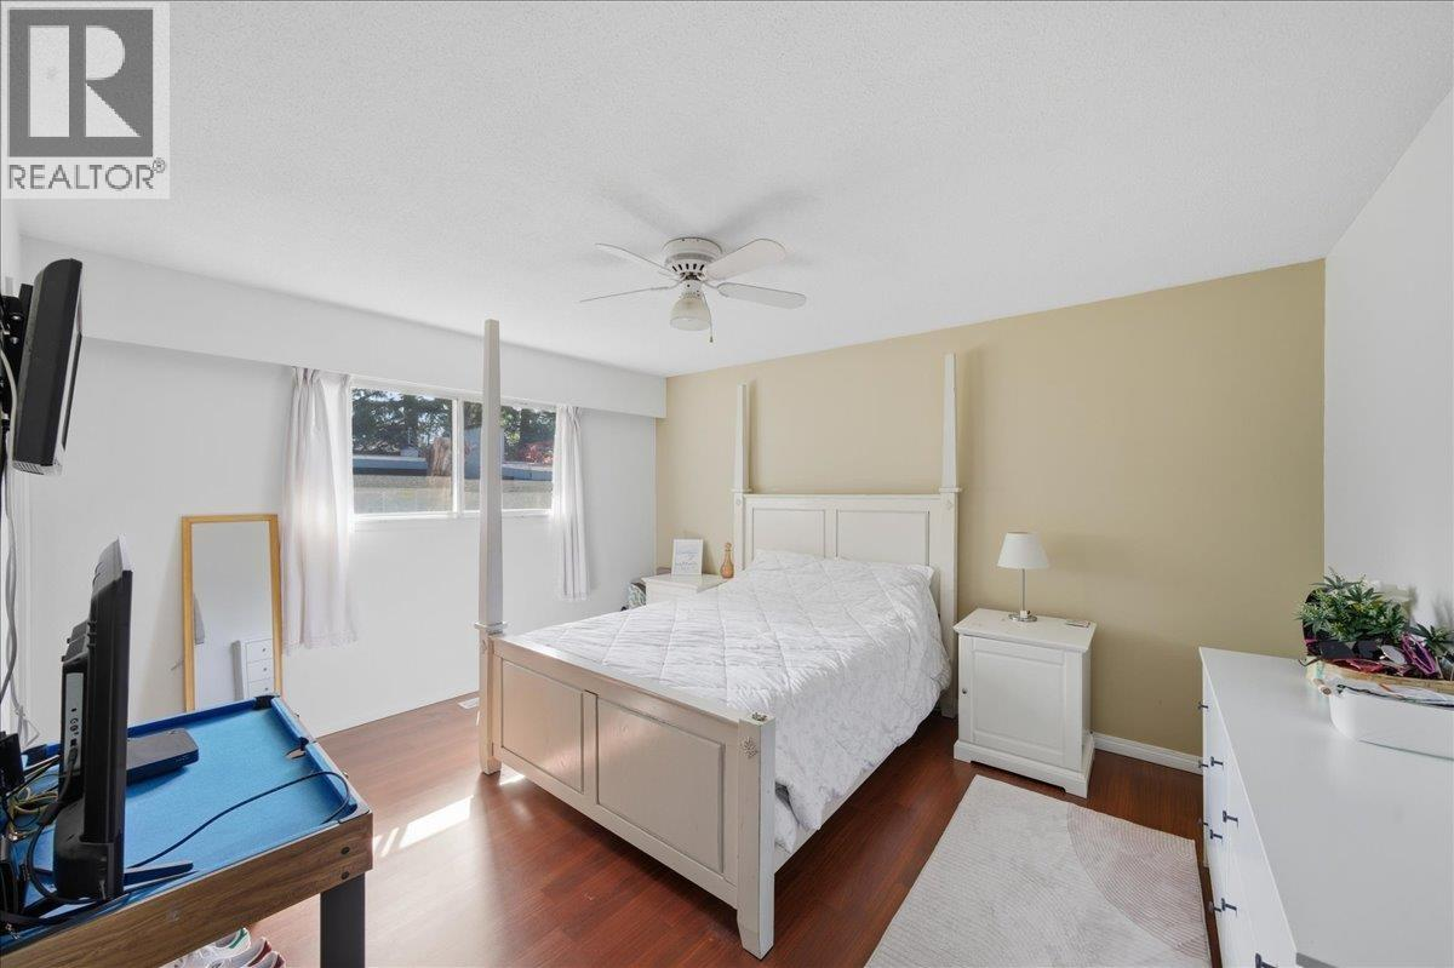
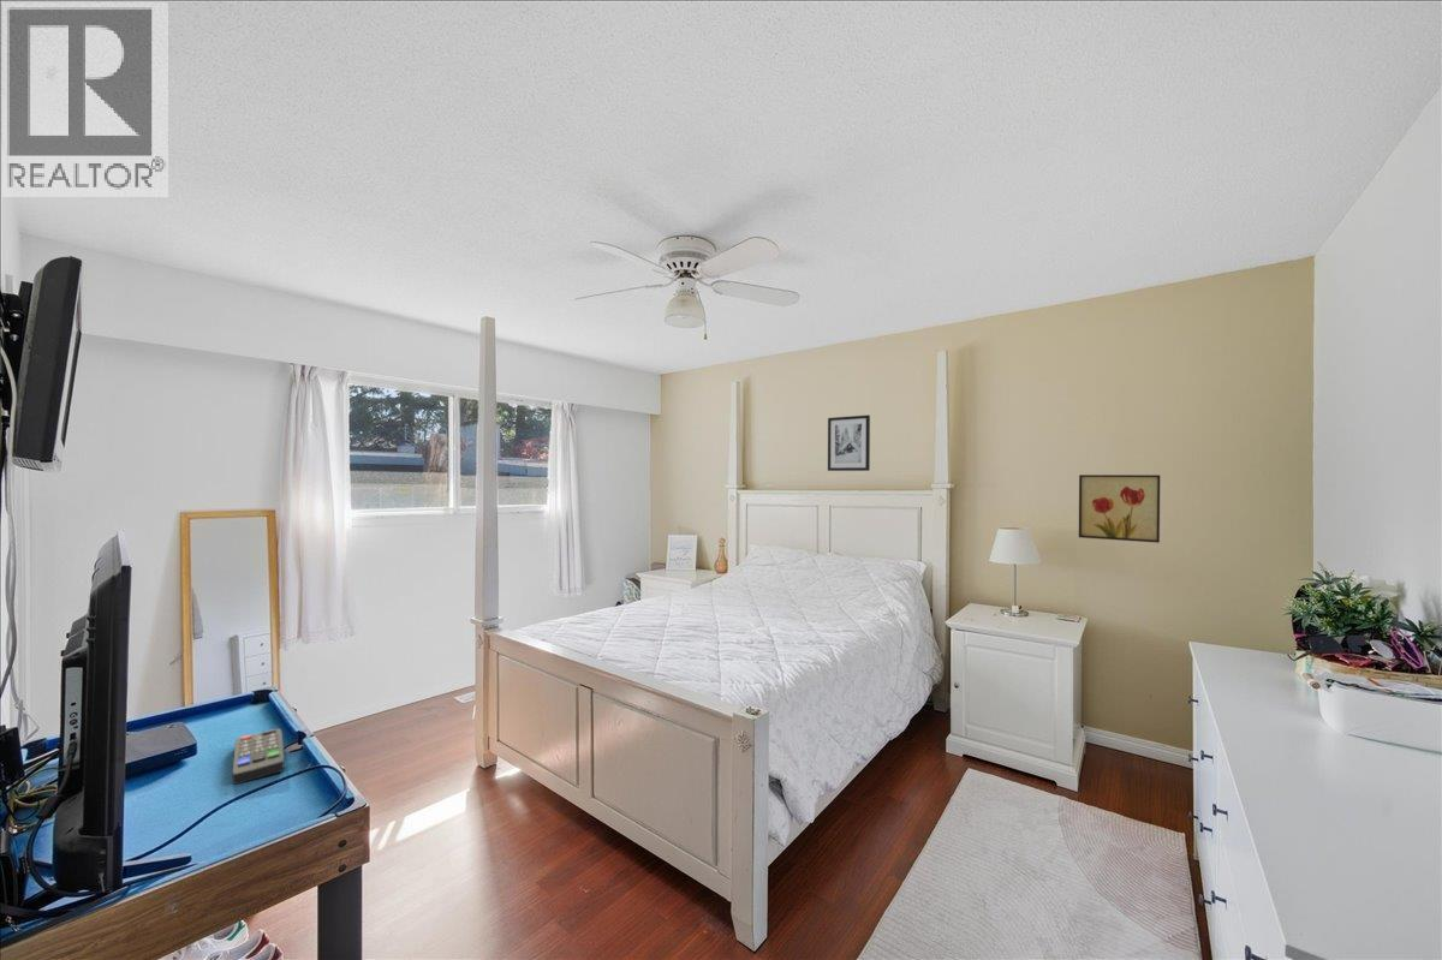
+ wall art [1078,473,1161,544]
+ remote control [231,727,285,786]
+ wall art [827,415,871,472]
